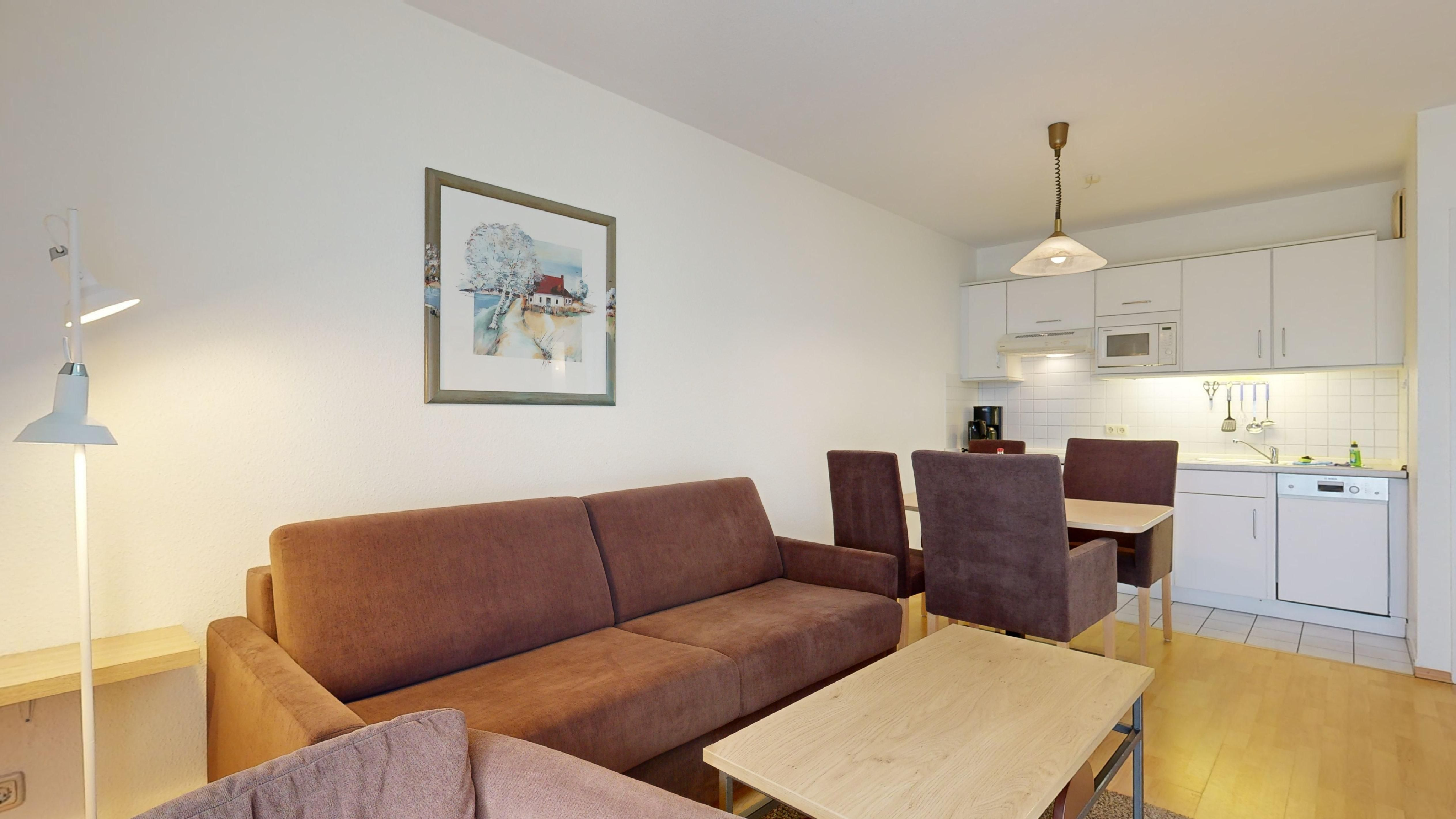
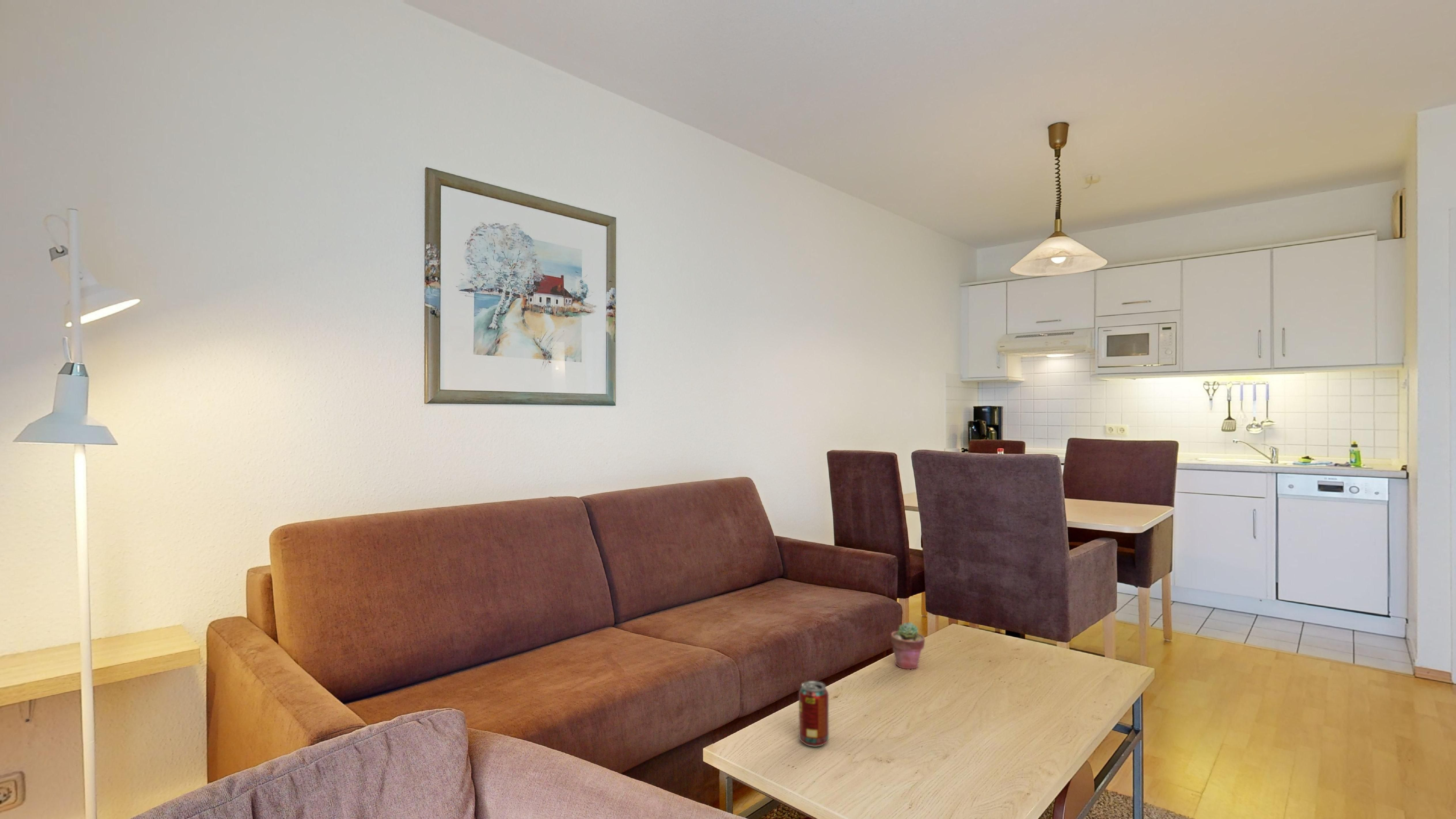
+ potted succulent [890,622,925,670]
+ beverage can [798,681,829,747]
